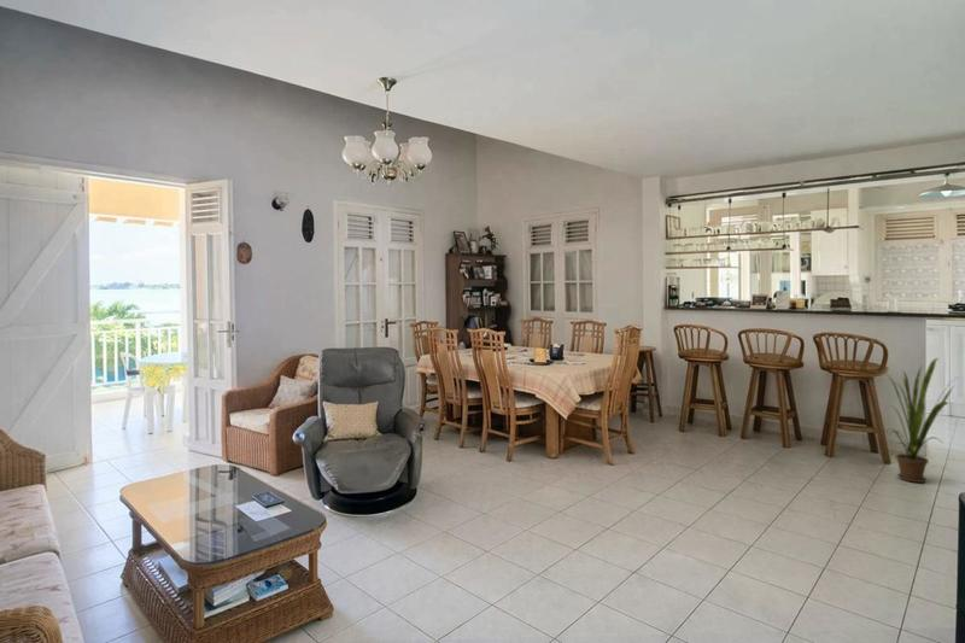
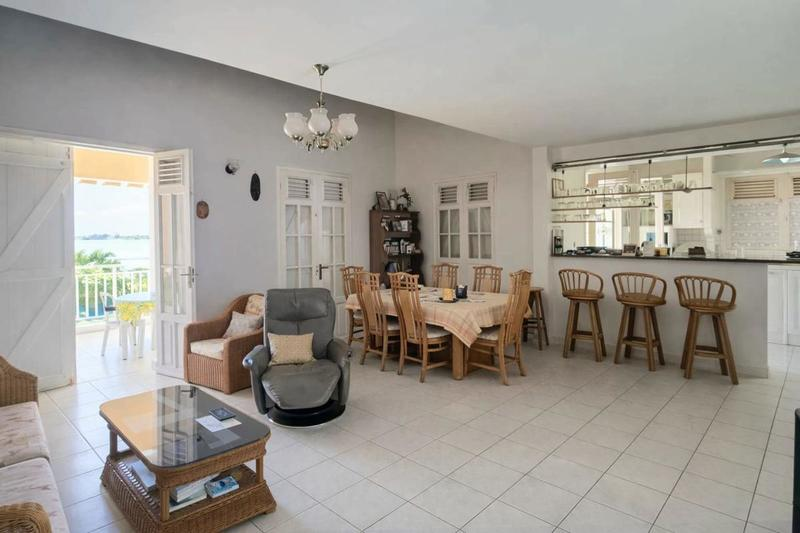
- house plant [878,357,960,484]
